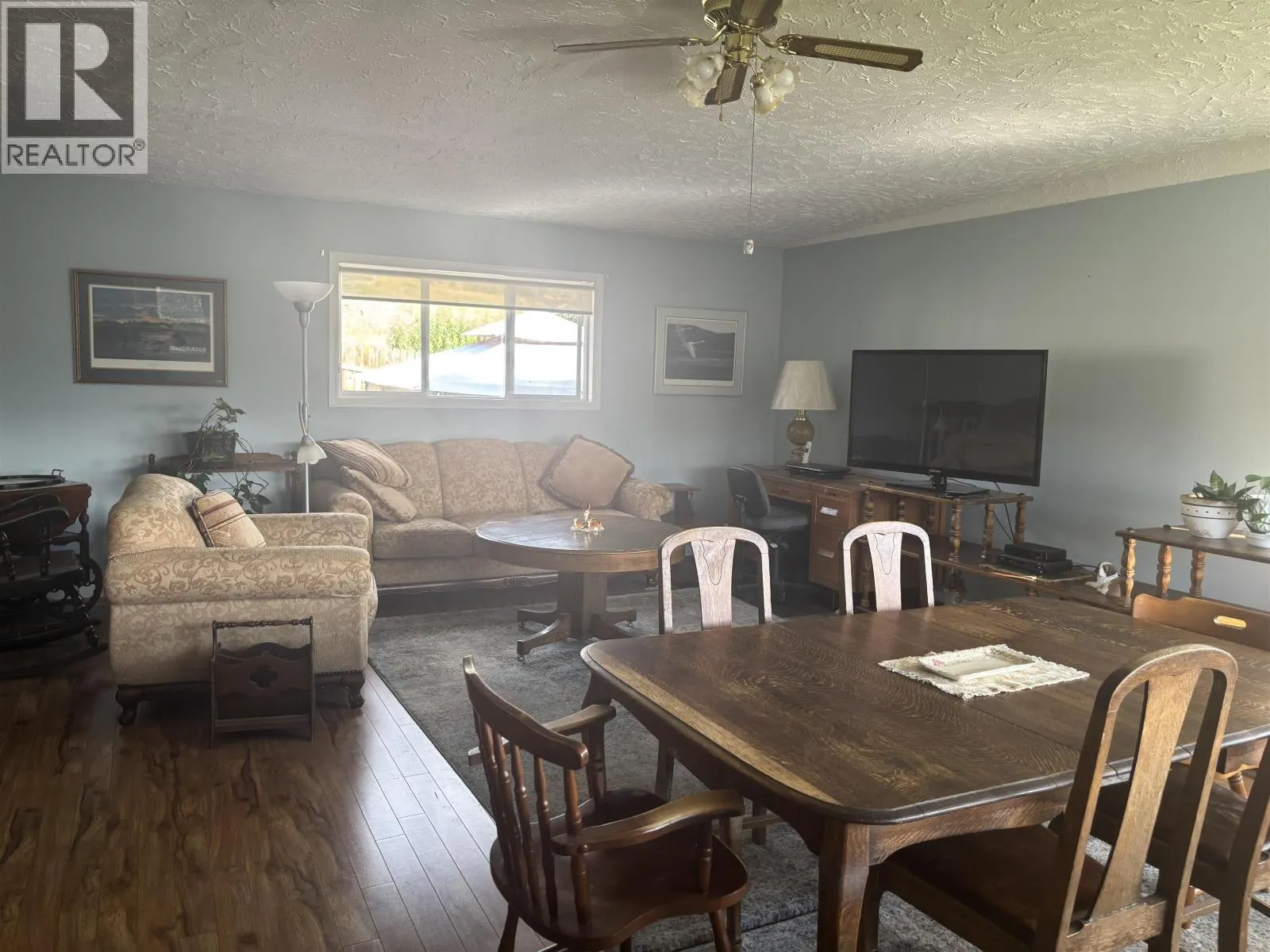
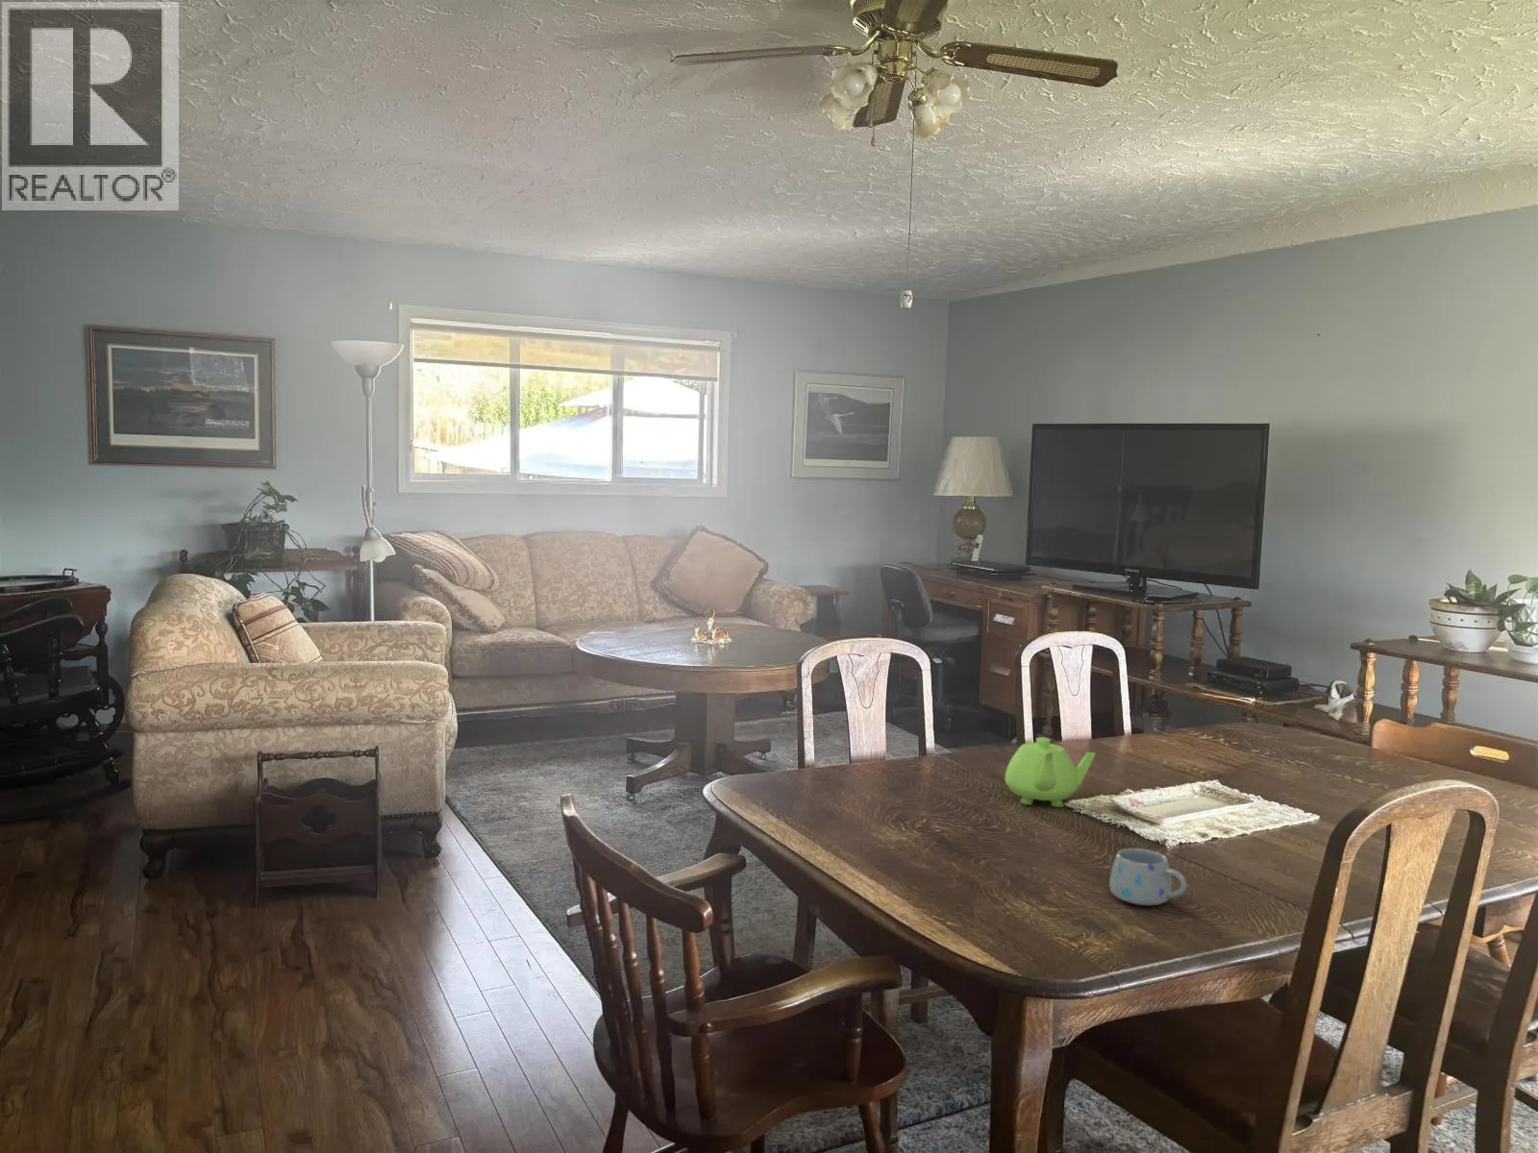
+ mug [1108,848,1187,906]
+ teapot [1004,736,1096,808]
